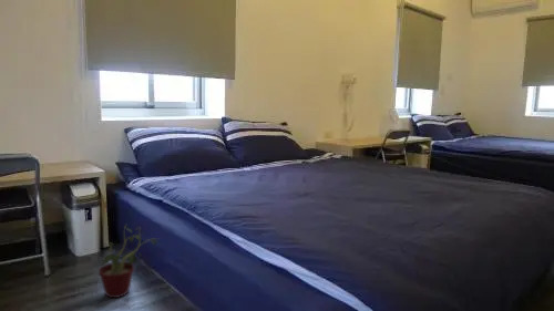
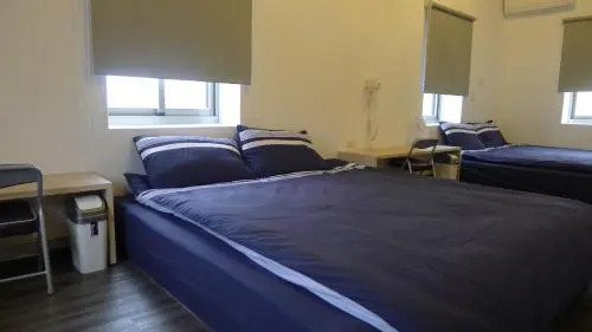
- potted plant [98,222,162,299]
